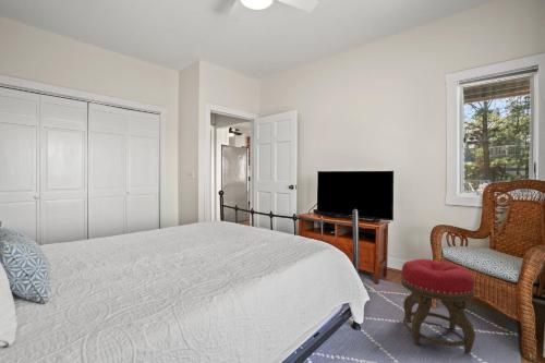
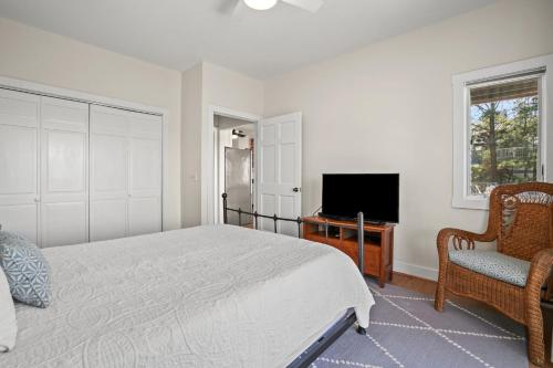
- stool [400,258,476,353]
